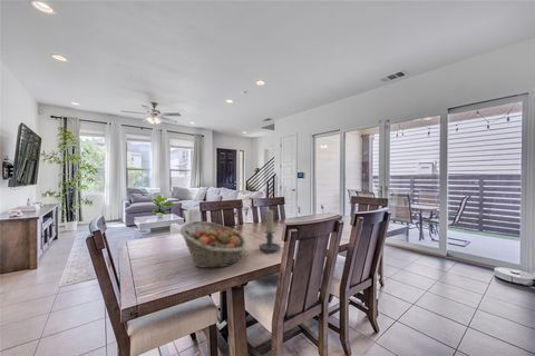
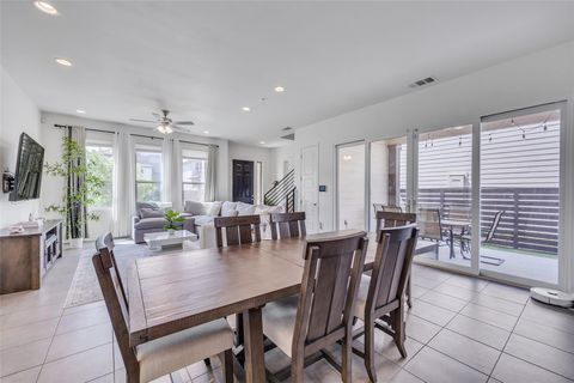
- fruit basket [178,220,247,269]
- candle holder [257,209,281,255]
